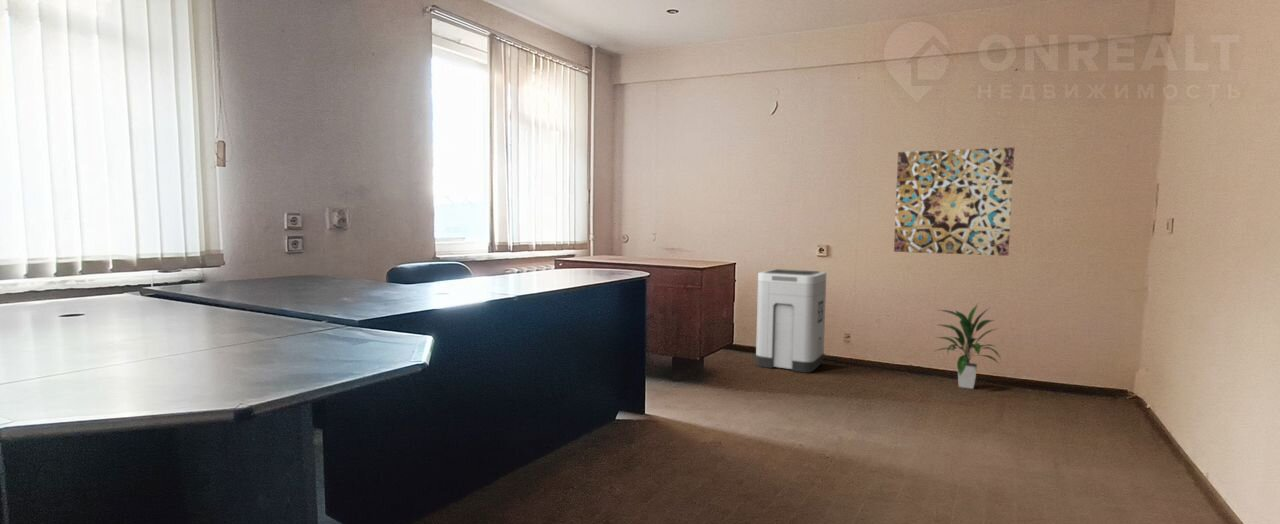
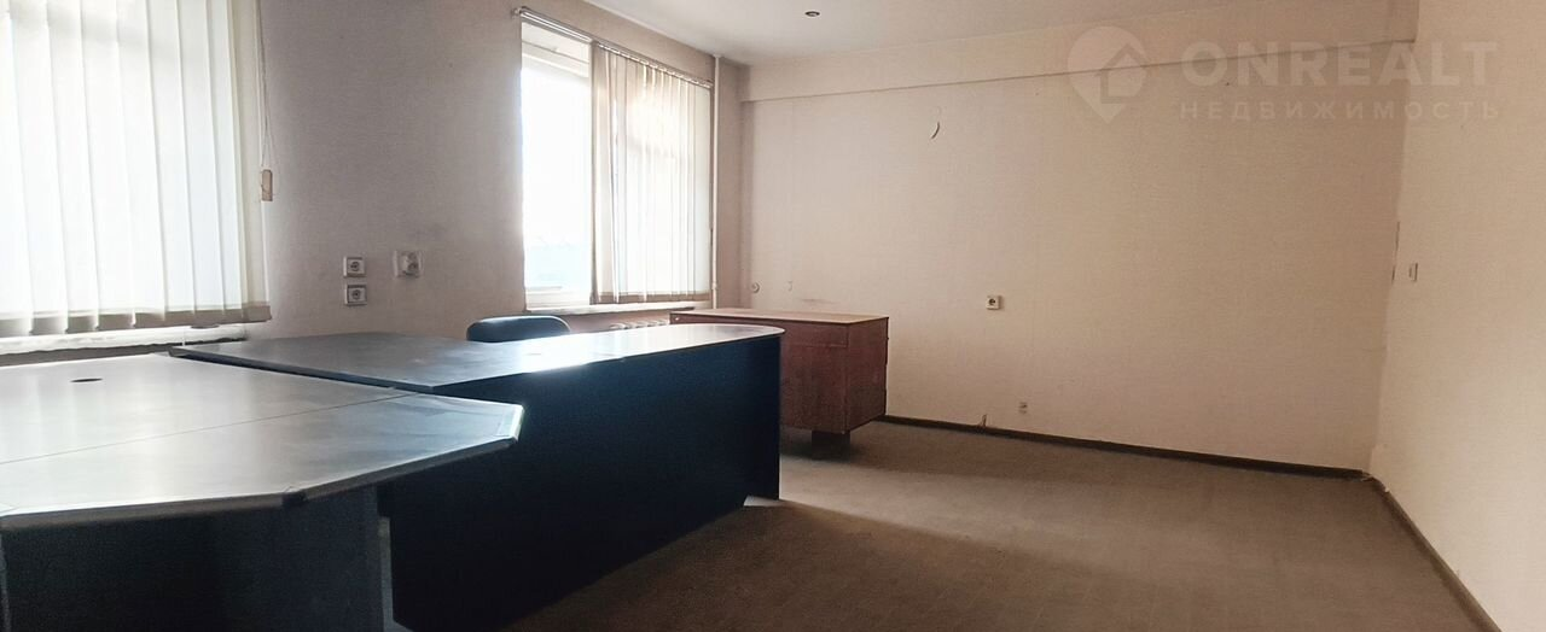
- wall art [893,146,1015,257]
- trash can [755,268,827,374]
- indoor plant [935,303,1002,390]
